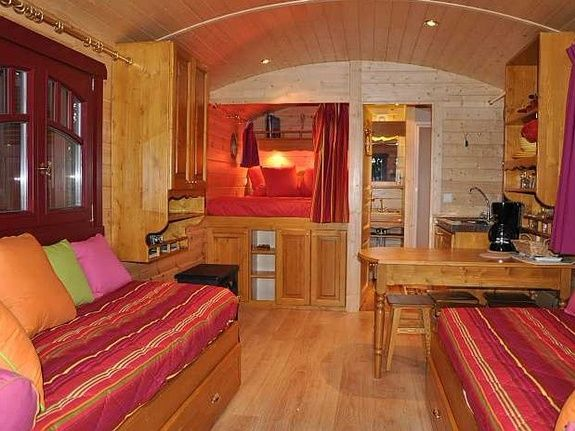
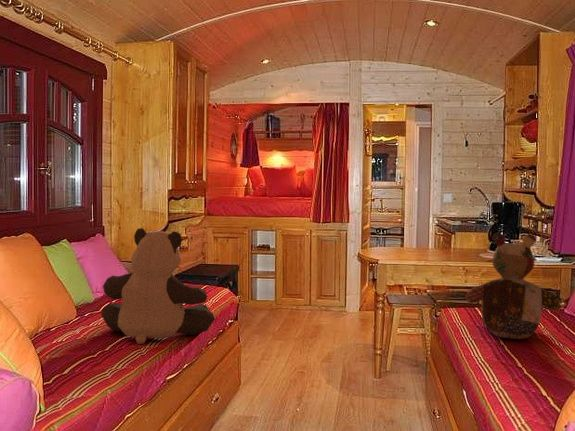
+ teddy bear [100,227,216,345]
+ stuffed bear [465,232,561,340]
